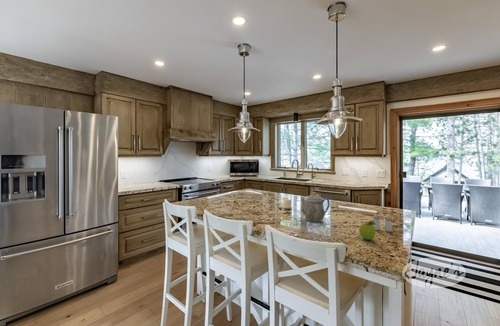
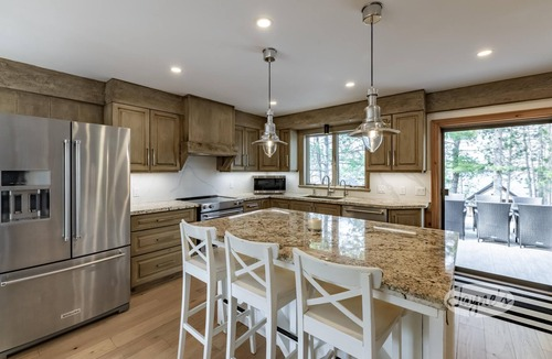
- fruit [358,220,377,241]
- teapot [300,191,331,223]
- salt and pepper shaker [372,214,393,233]
